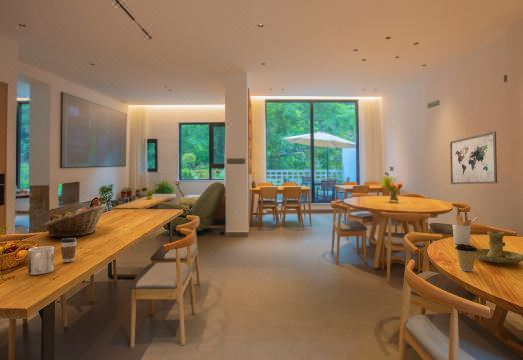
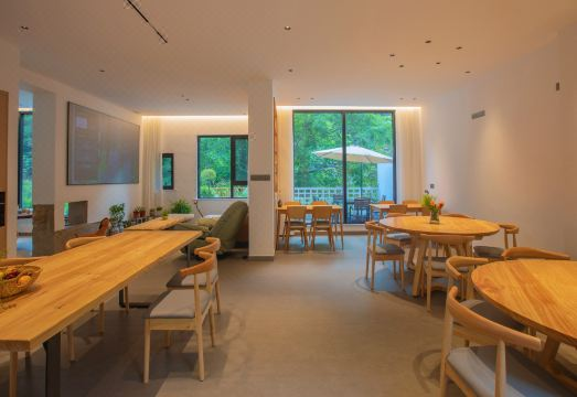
- fruit basket [42,203,108,238]
- coffee cup [60,237,78,263]
- mug [27,245,55,276]
- coffee cup [454,244,478,272]
- wall art [449,130,498,185]
- candle holder [475,230,523,264]
- utensil holder [451,214,480,245]
